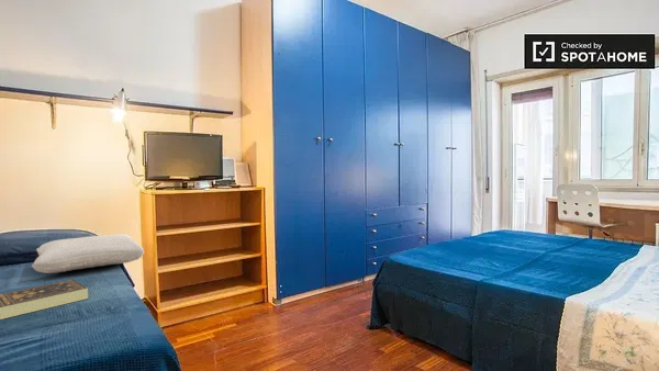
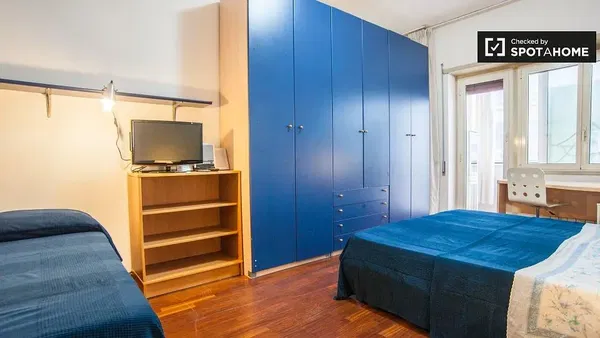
- pillow [31,233,145,274]
- book [0,279,89,321]
